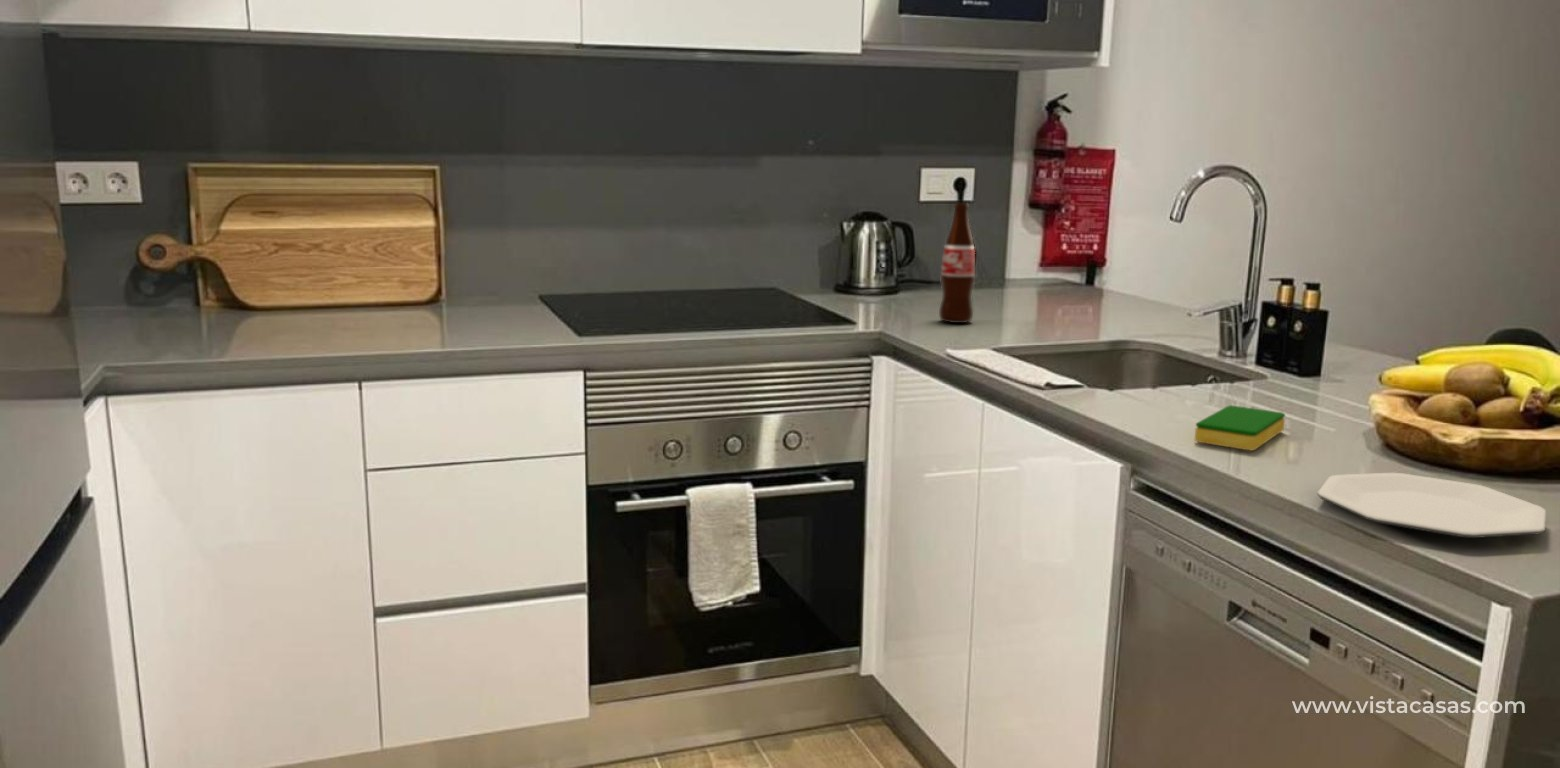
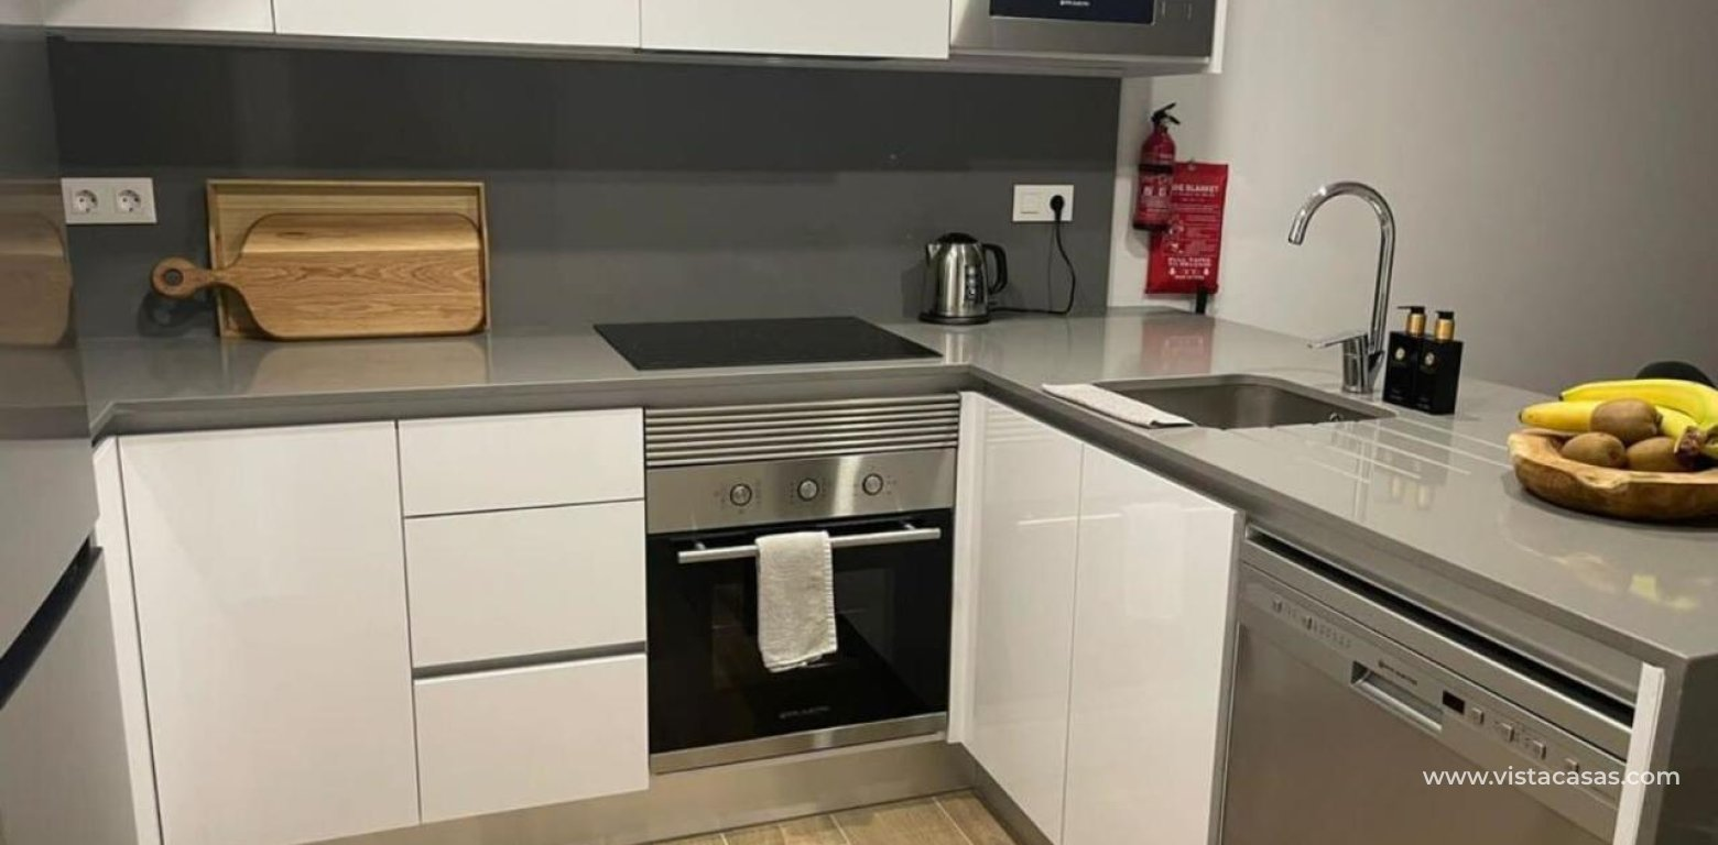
- dish sponge [1194,404,1286,452]
- plate [1316,472,1547,539]
- bottle [938,202,976,324]
